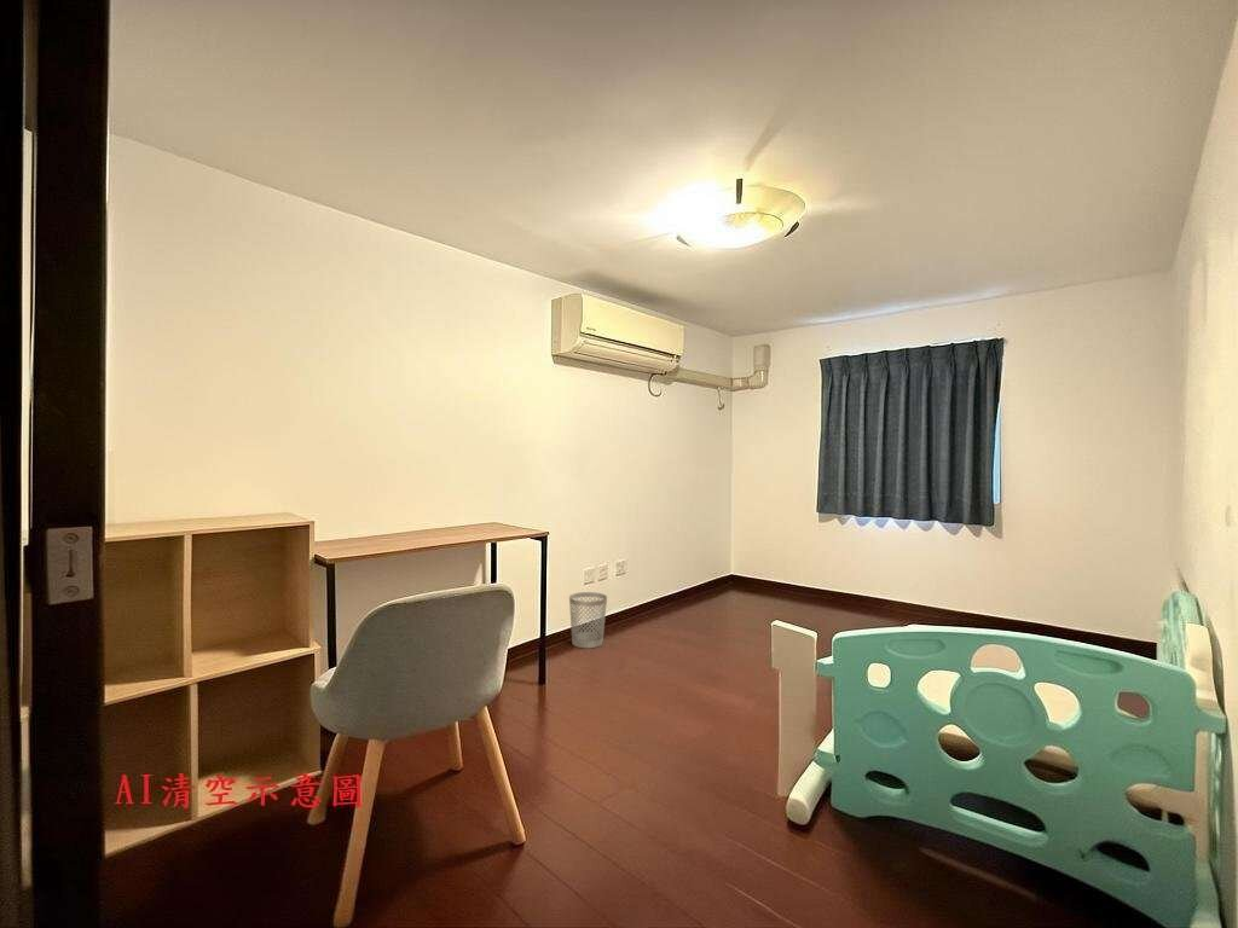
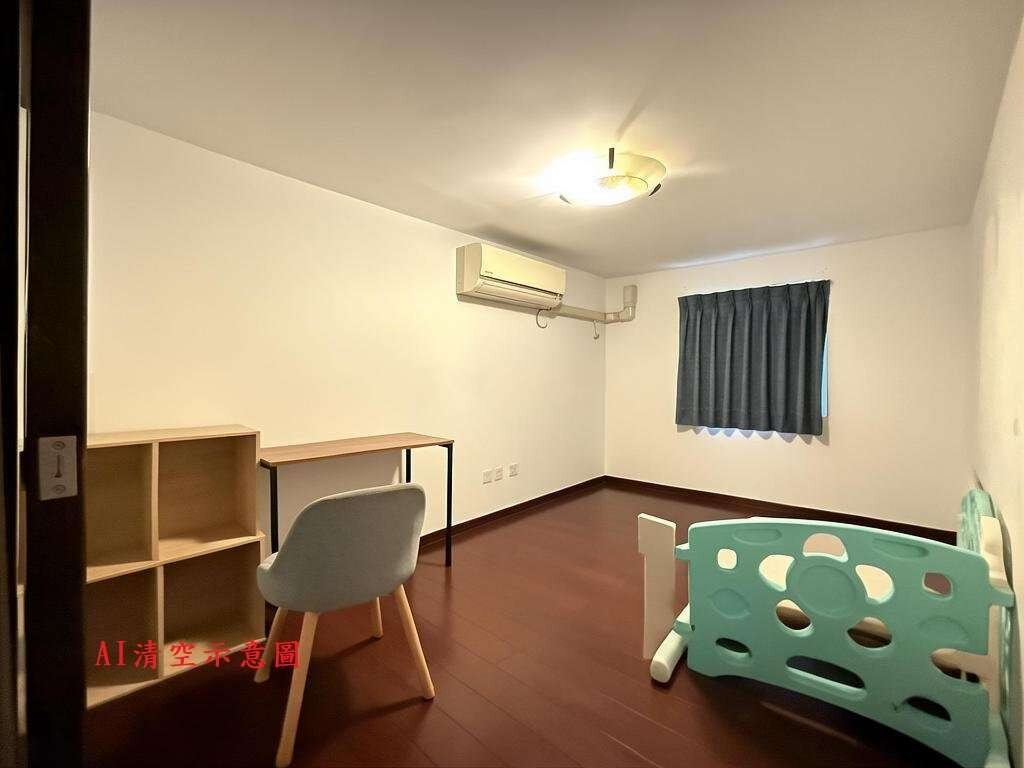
- wastebasket [568,591,608,649]
